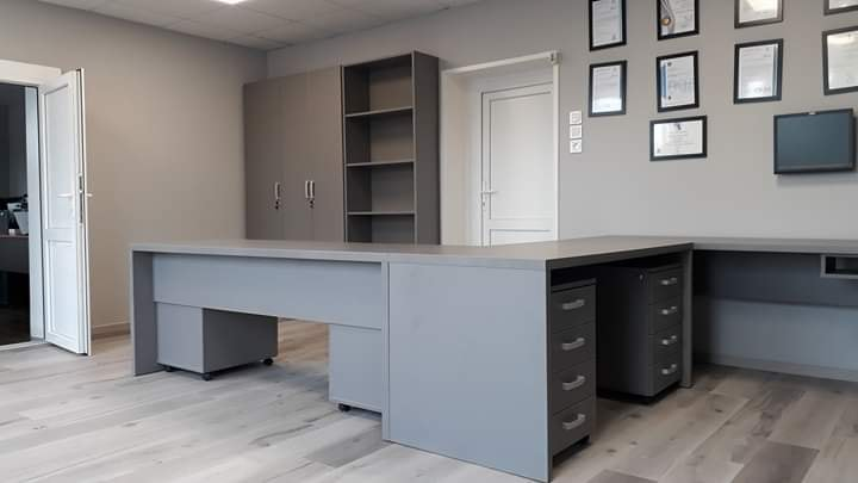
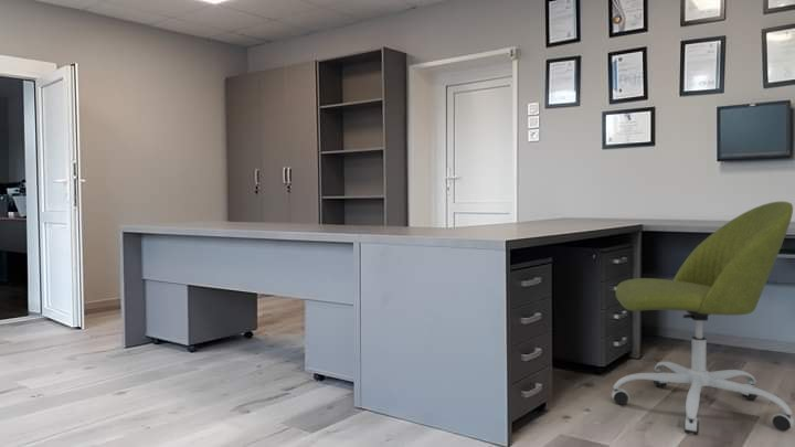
+ office chair [611,201,795,436]
